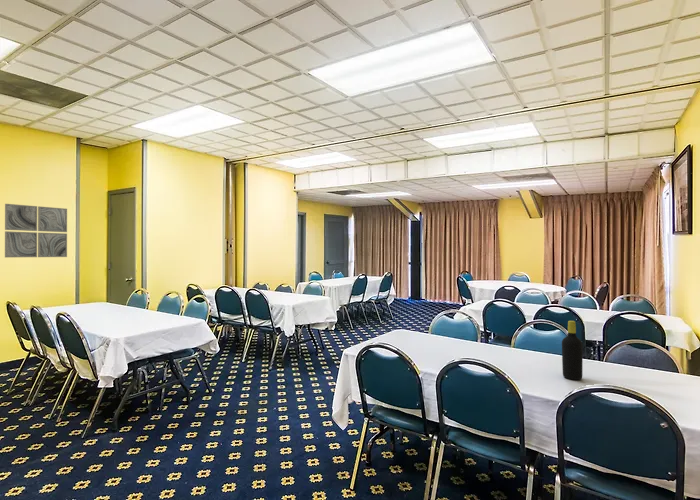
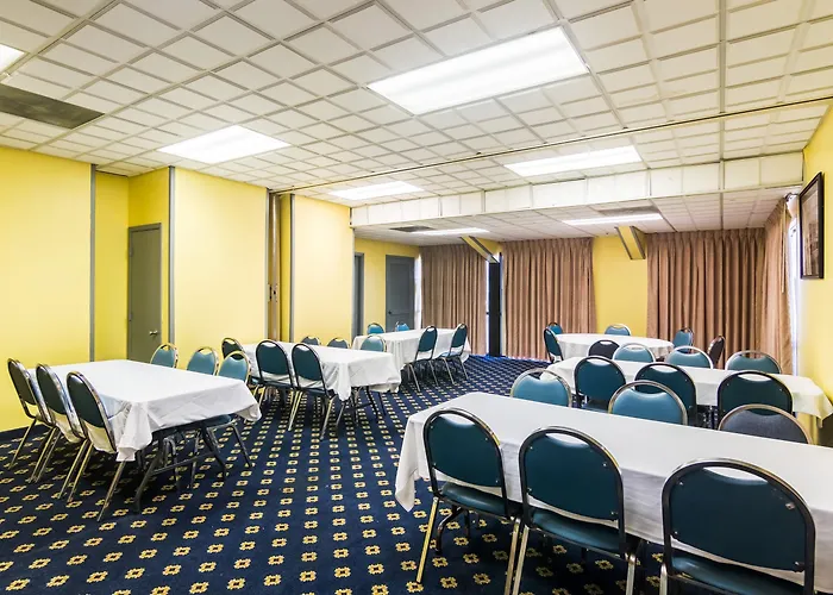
- bottle [561,320,584,381]
- wall art [4,203,68,258]
